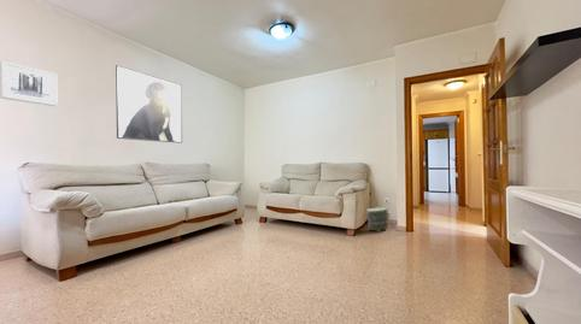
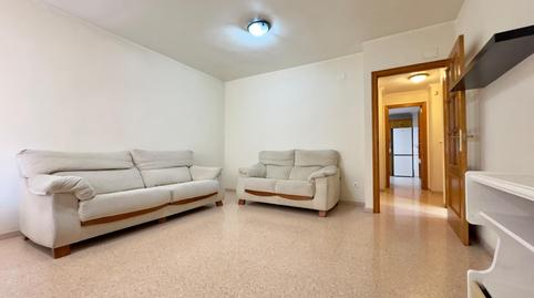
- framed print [115,64,183,145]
- wall art [0,60,59,107]
- bag [365,206,391,232]
